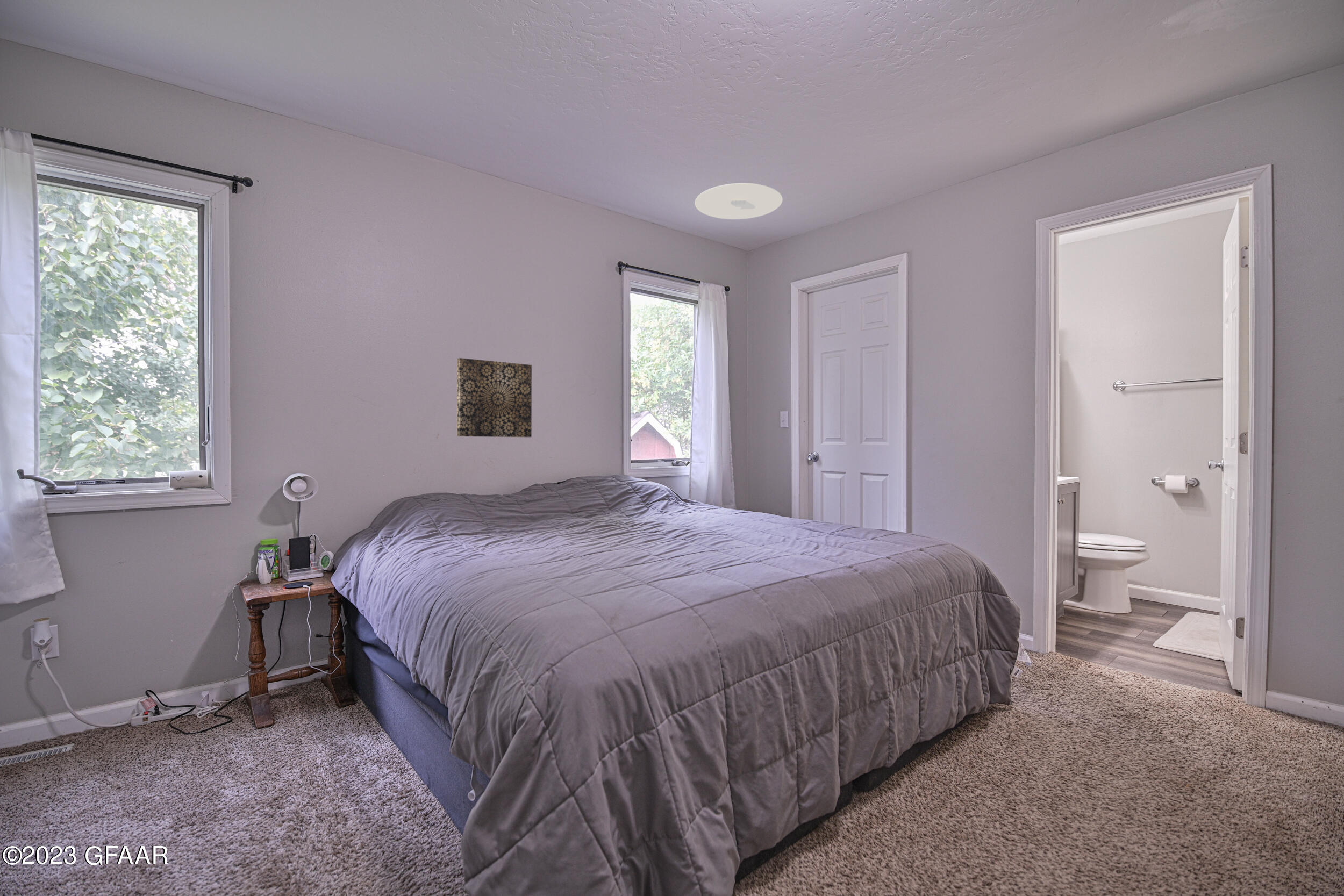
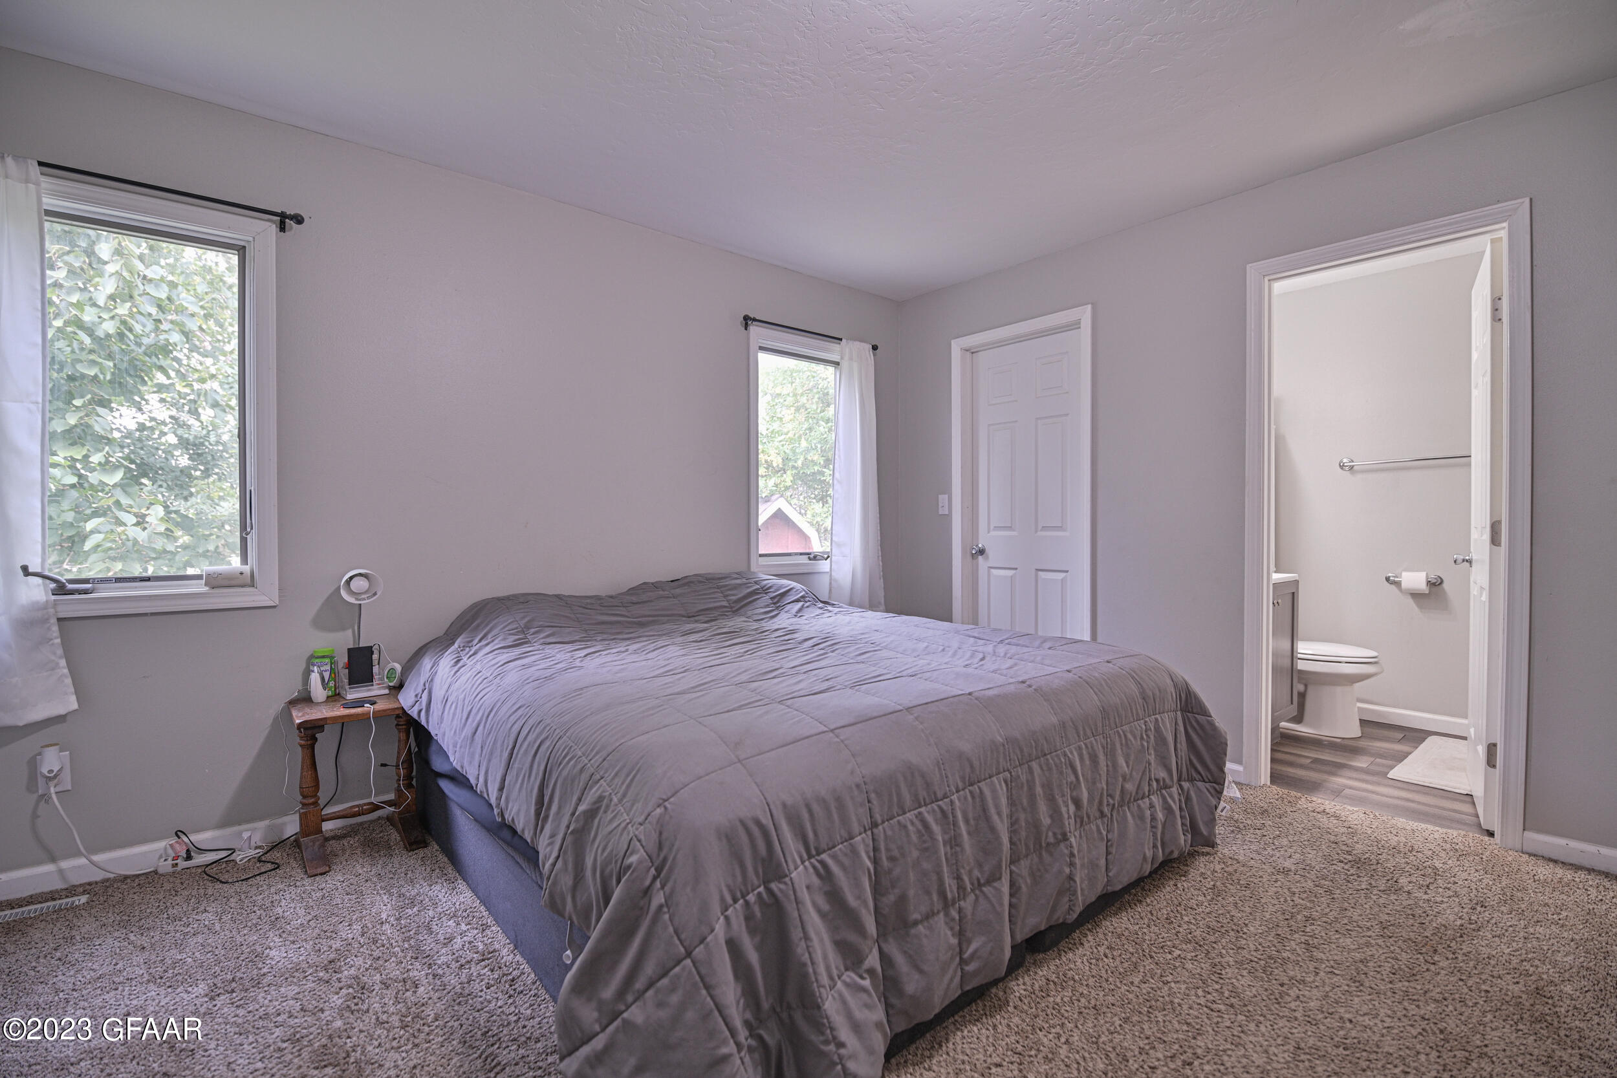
- ceiling light [694,183,783,220]
- wall art [456,357,532,438]
